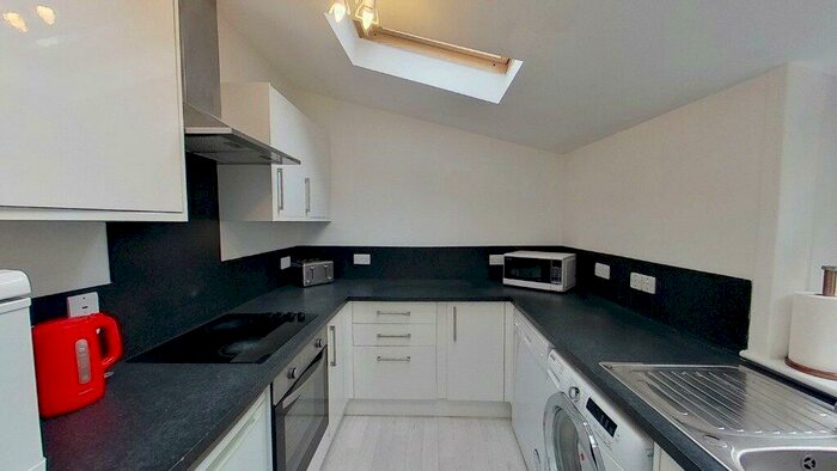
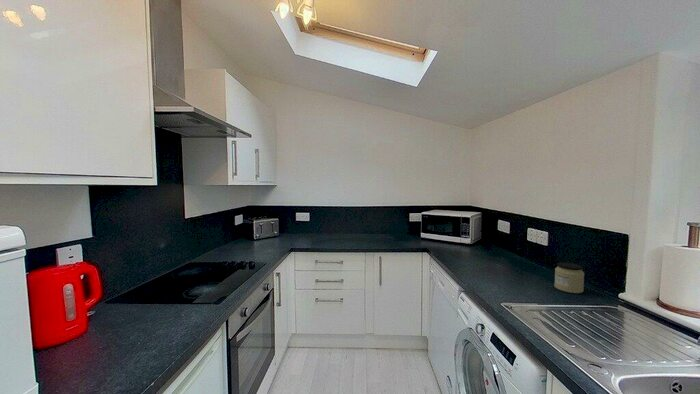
+ jar [553,261,585,294]
